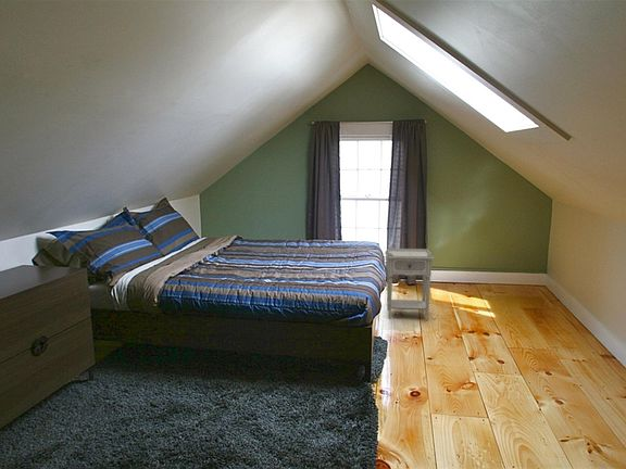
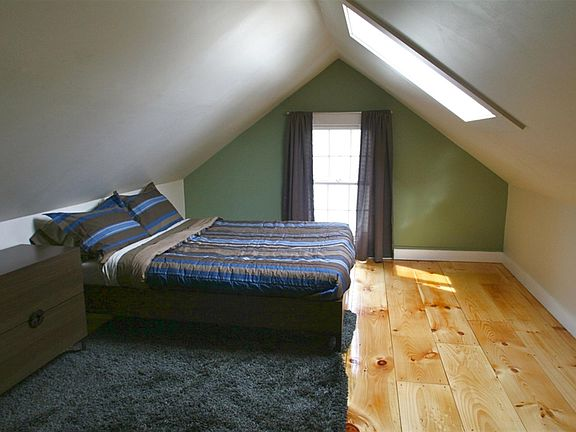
- nightstand [384,248,435,321]
